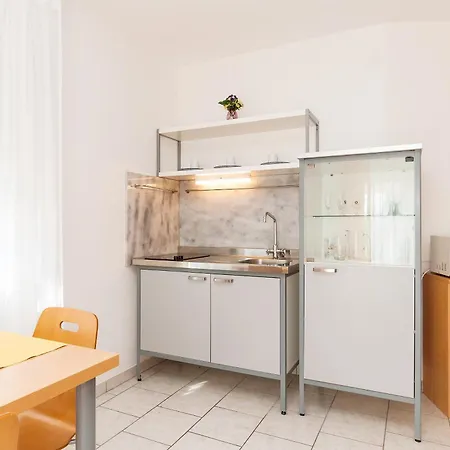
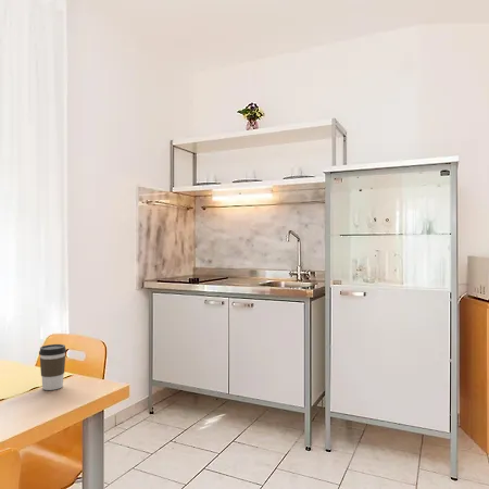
+ coffee cup [38,343,67,391]
